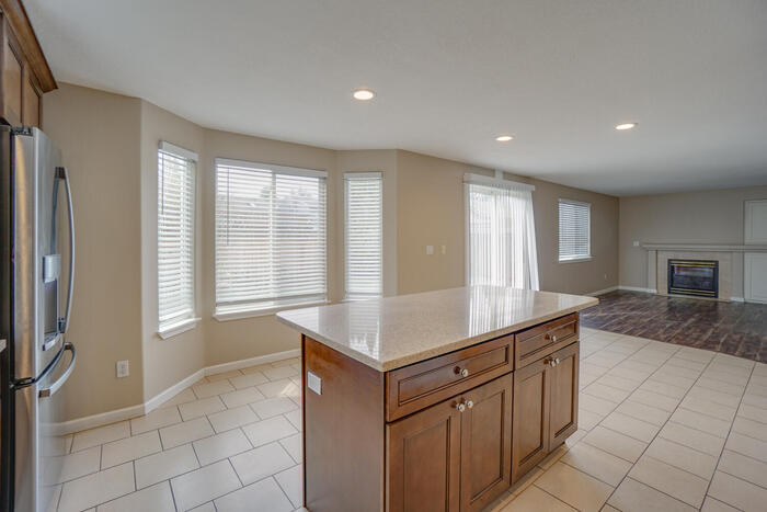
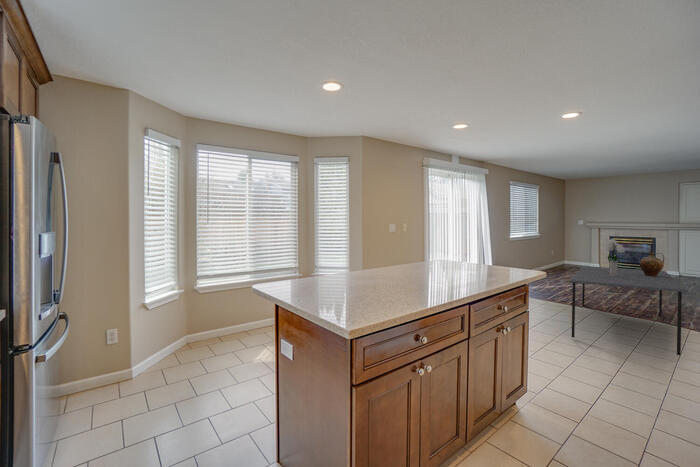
+ bouquet [605,238,626,276]
+ dining table [569,265,689,357]
+ ceramic jug [638,250,665,276]
